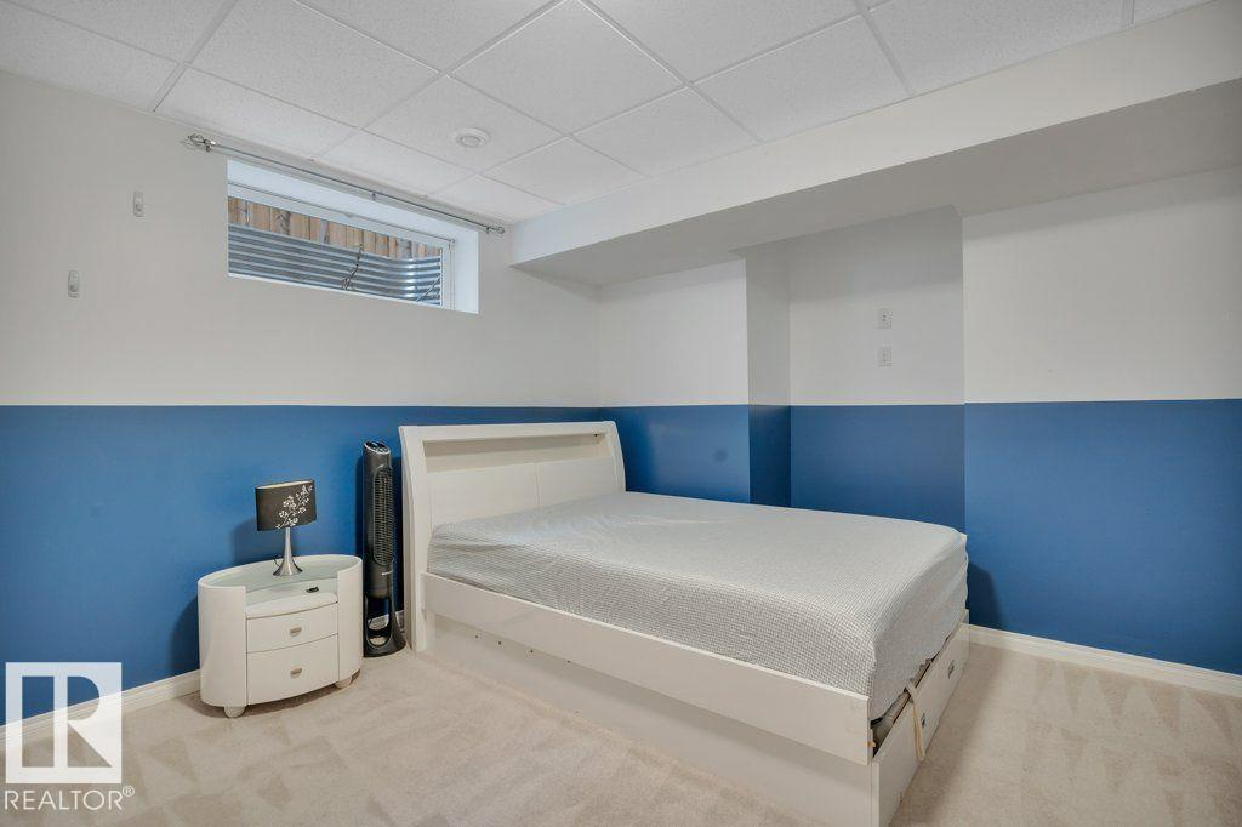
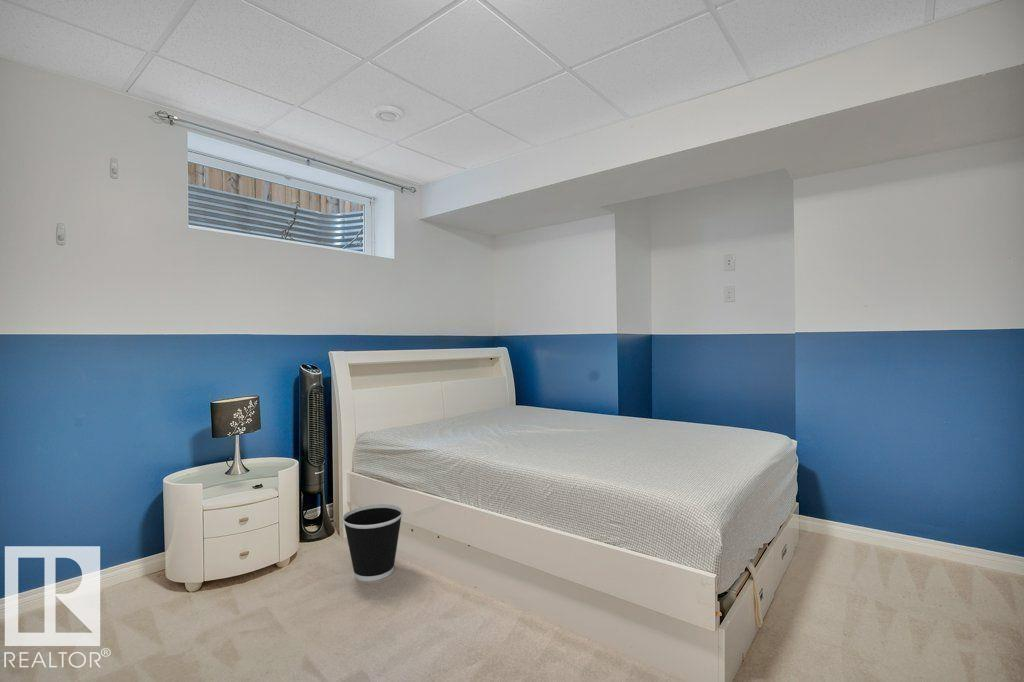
+ wastebasket [341,503,404,582]
